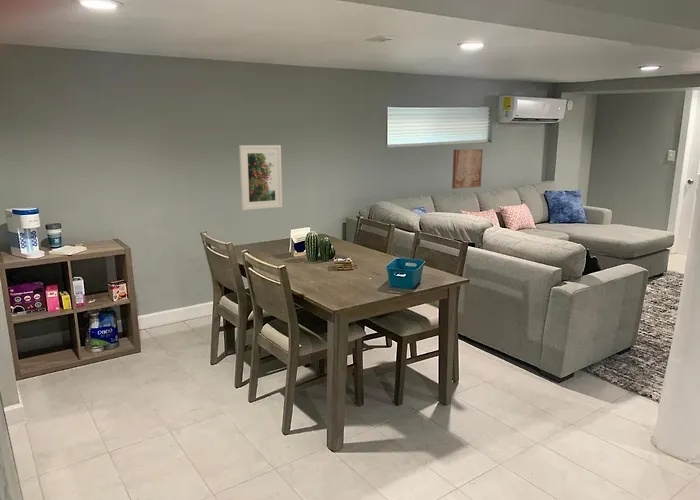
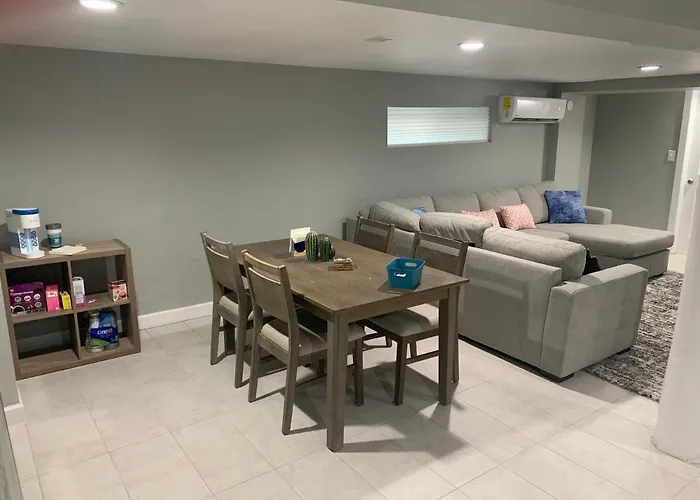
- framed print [238,144,283,211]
- wall art [451,148,484,190]
